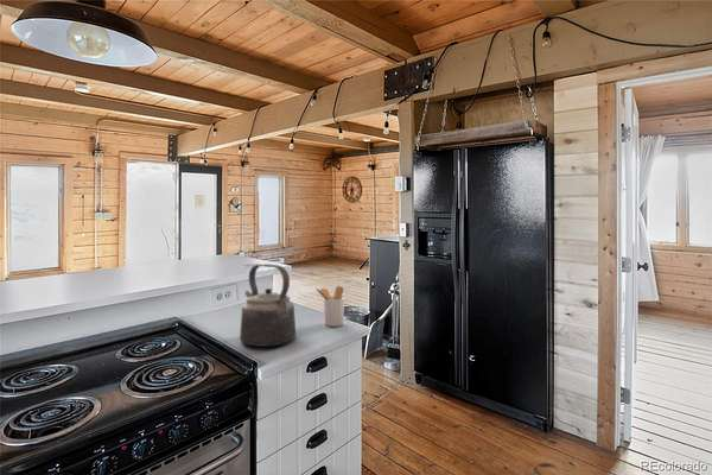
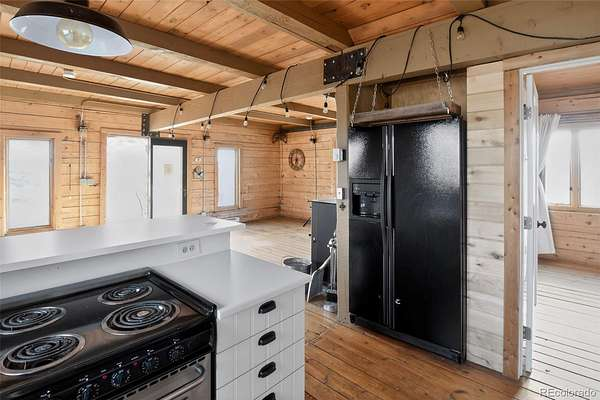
- kettle [239,262,297,348]
- utensil holder [313,285,347,328]
